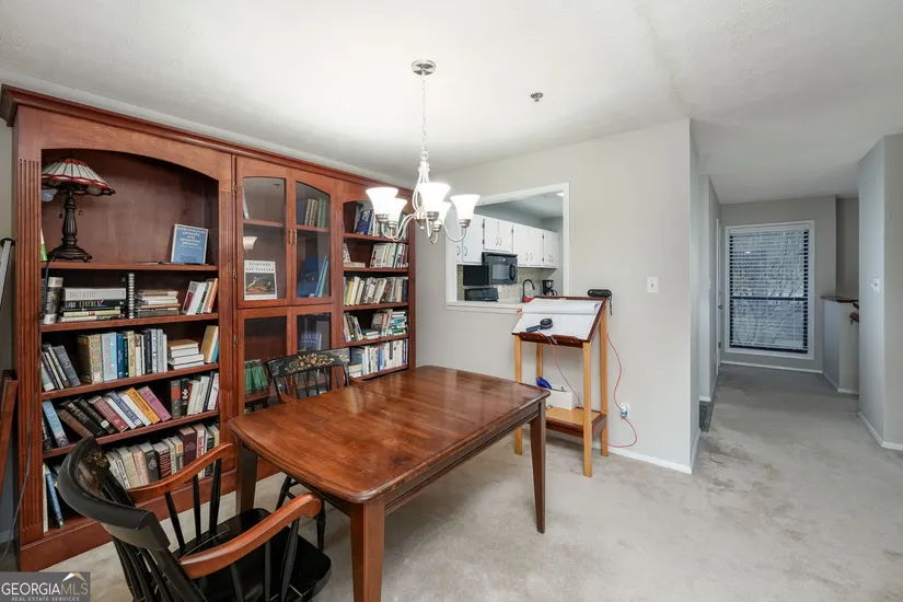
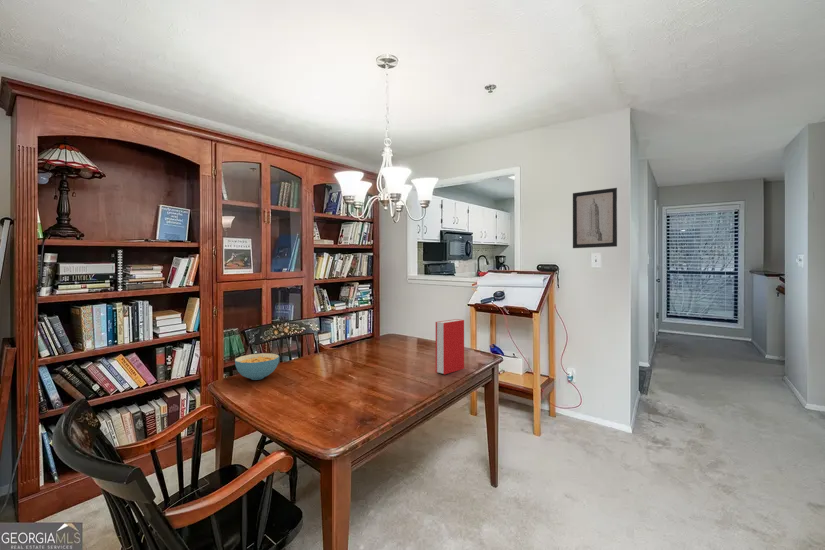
+ cereal bowl [234,352,280,381]
+ wall art [572,187,618,249]
+ book [435,318,465,375]
